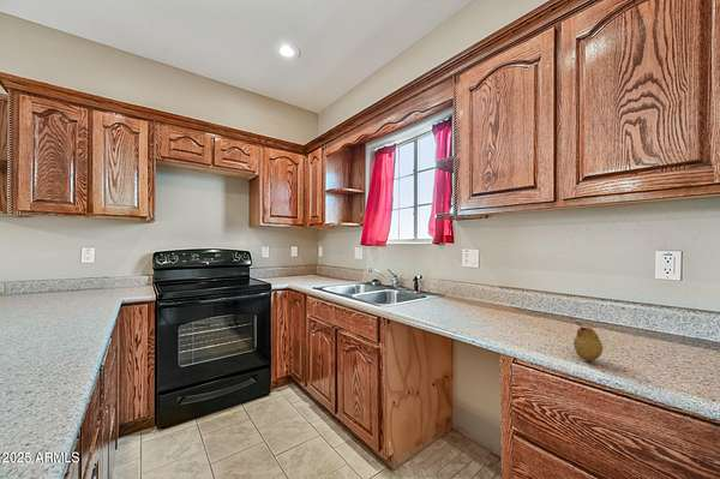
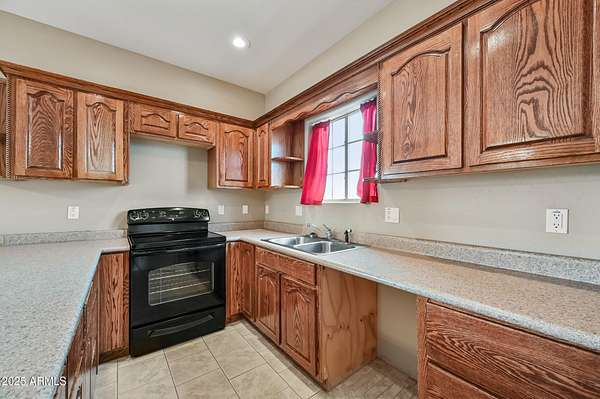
- fruit [572,321,604,363]
